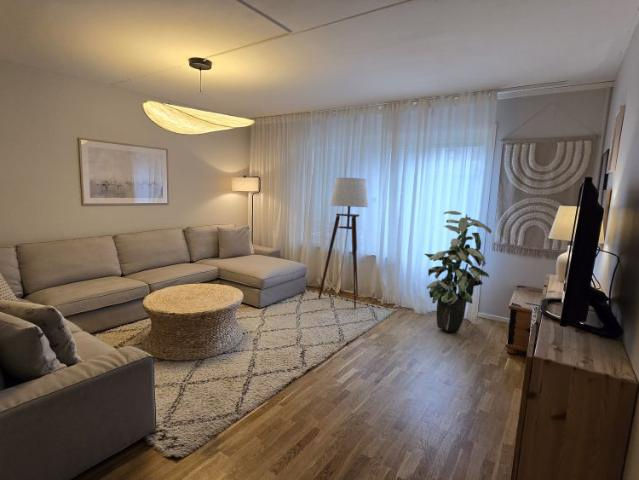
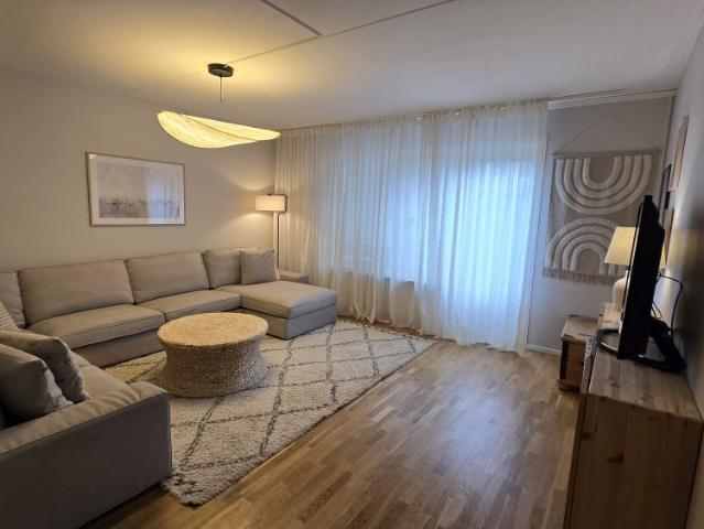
- indoor plant [423,210,492,333]
- floor lamp [317,177,369,310]
